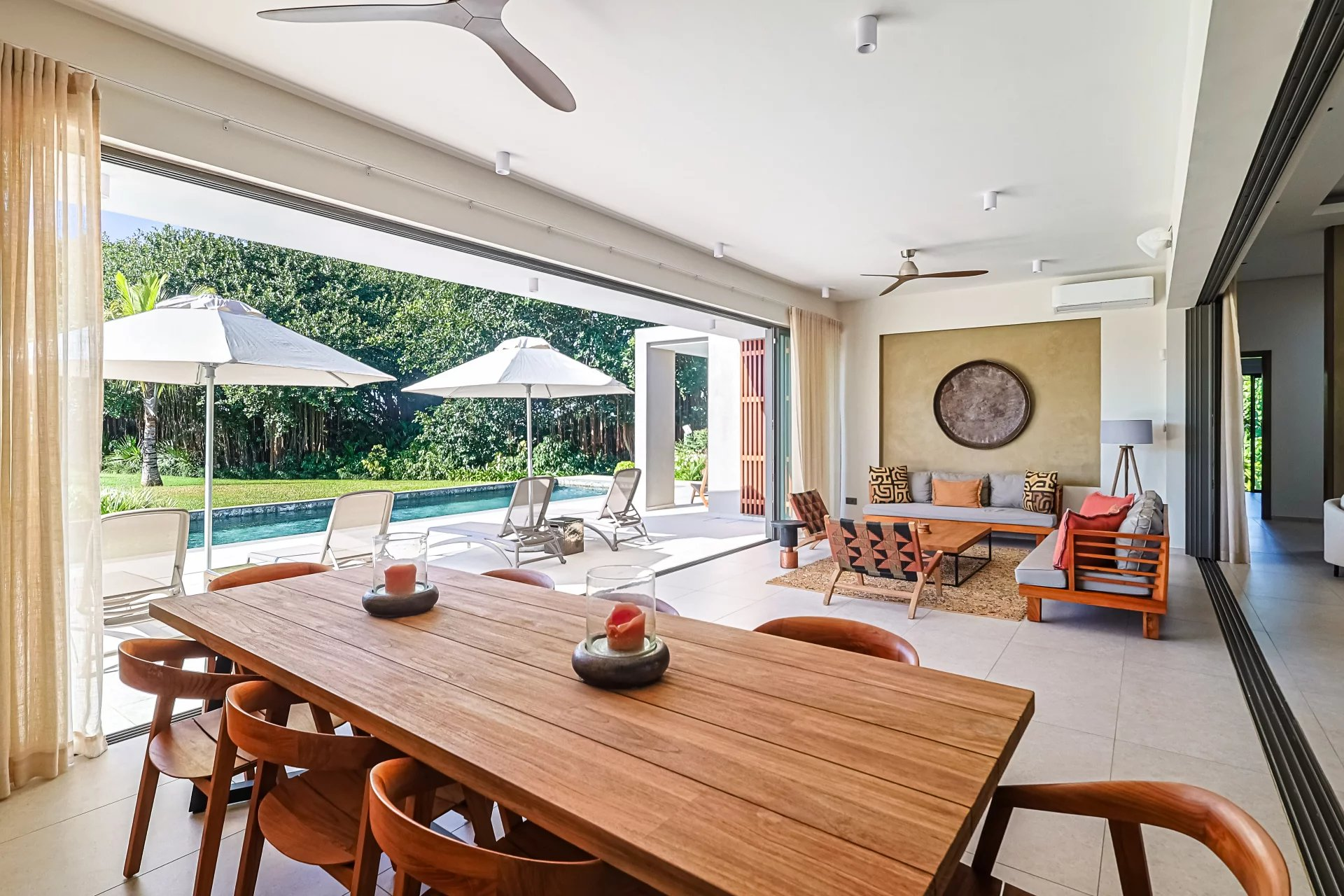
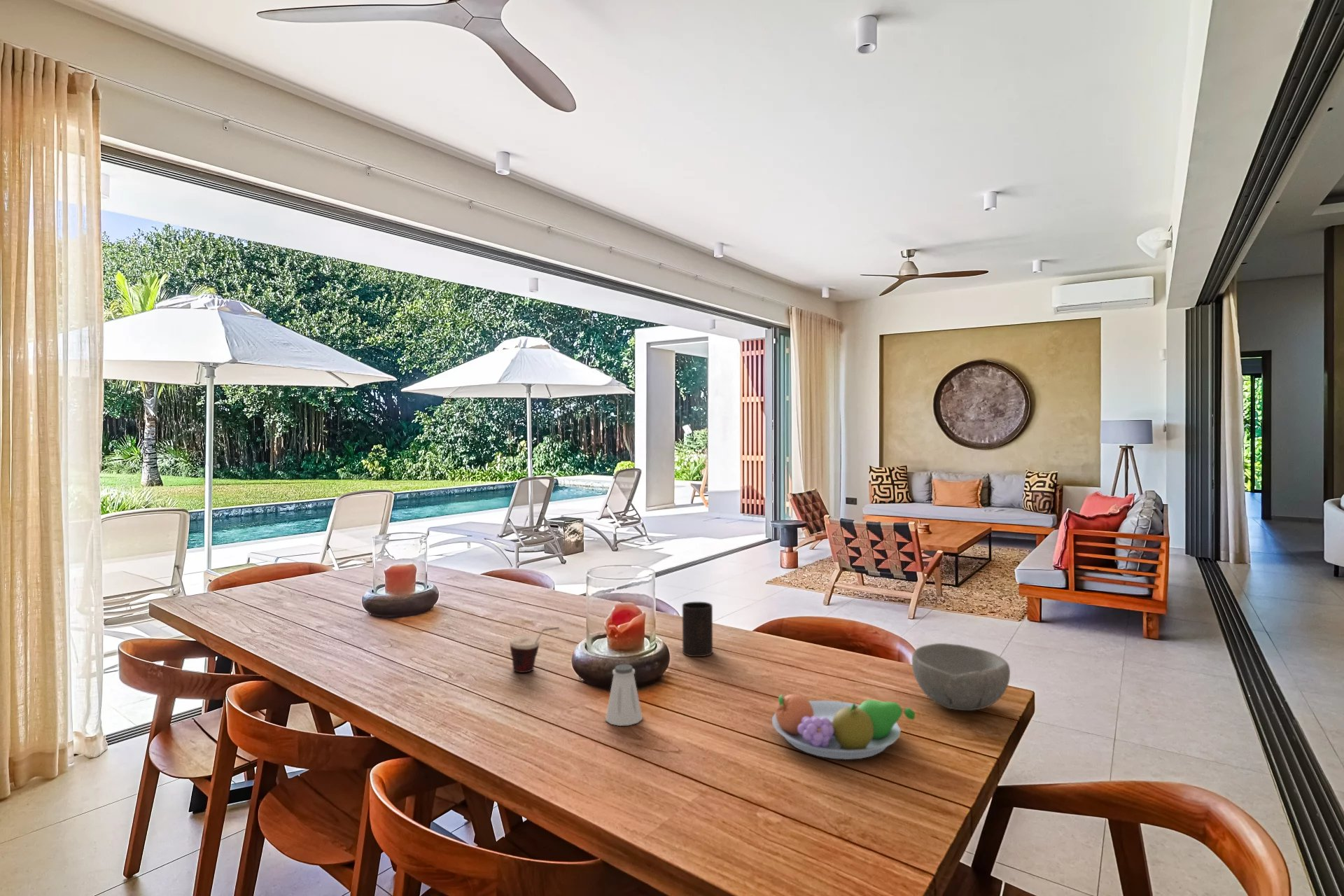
+ cup [509,626,560,673]
+ saltshaker [605,664,643,727]
+ cup [682,601,713,657]
+ fruit bowl [771,693,916,760]
+ bowl [911,643,1011,711]
